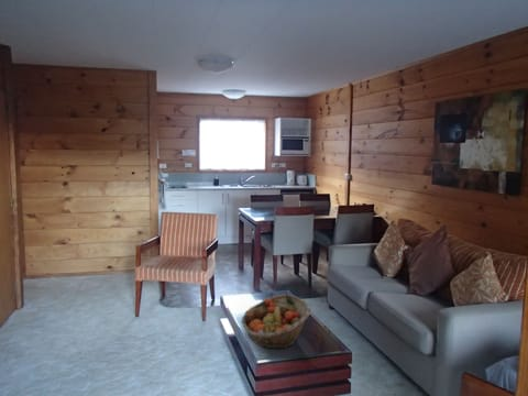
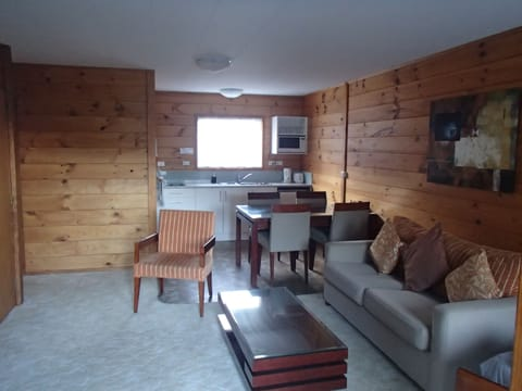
- fruit basket [240,294,312,350]
